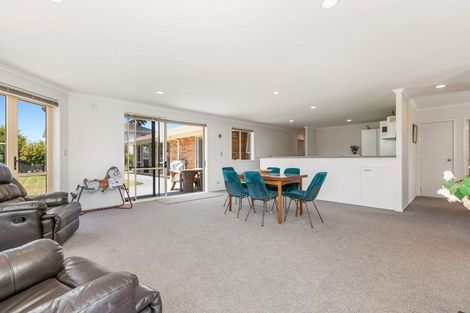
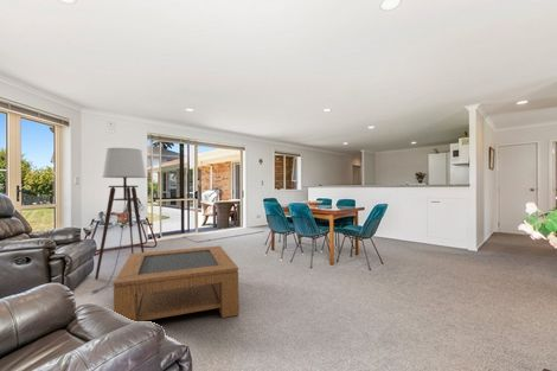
+ coffee table [113,244,239,322]
+ floor lamp [90,147,147,294]
